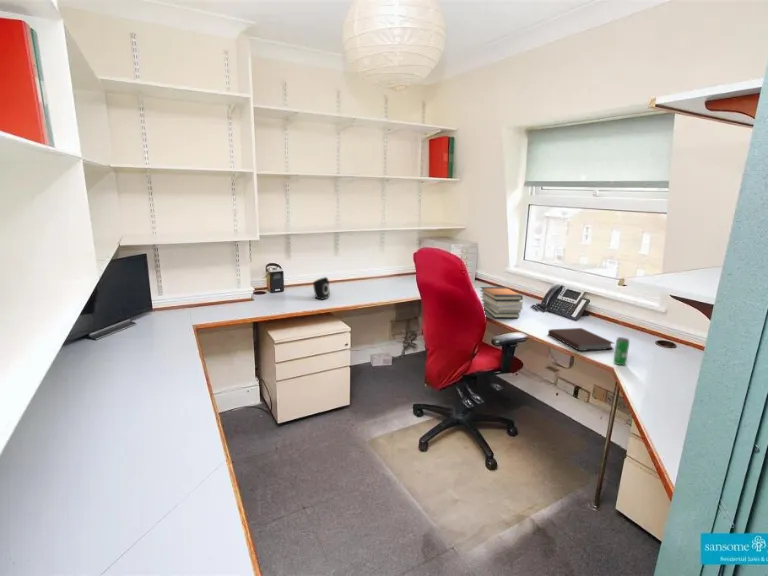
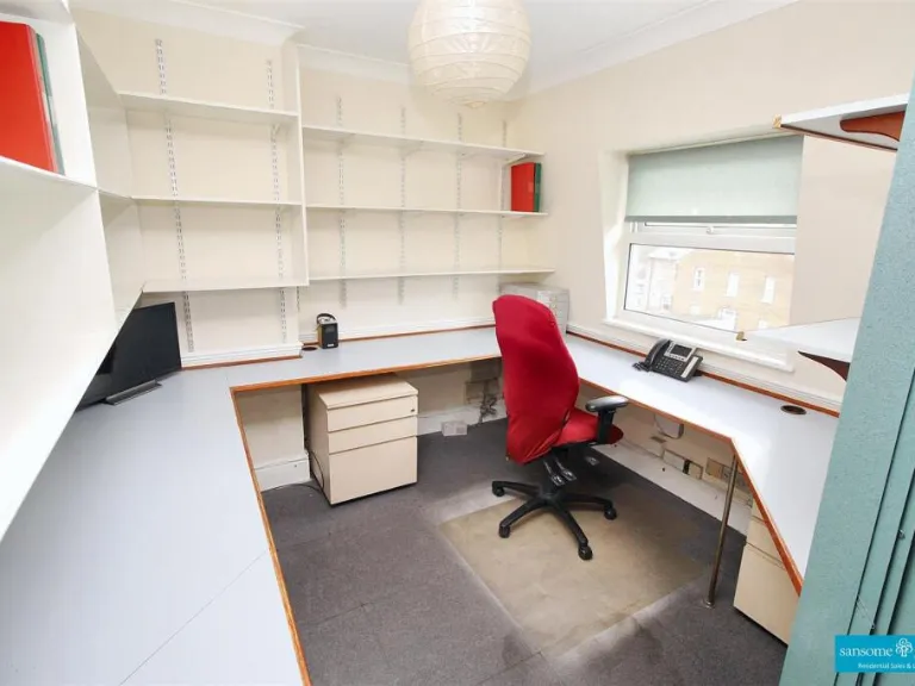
- book stack [479,286,524,319]
- beverage can [612,336,630,366]
- speaker [312,276,331,301]
- notebook [547,327,615,352]
